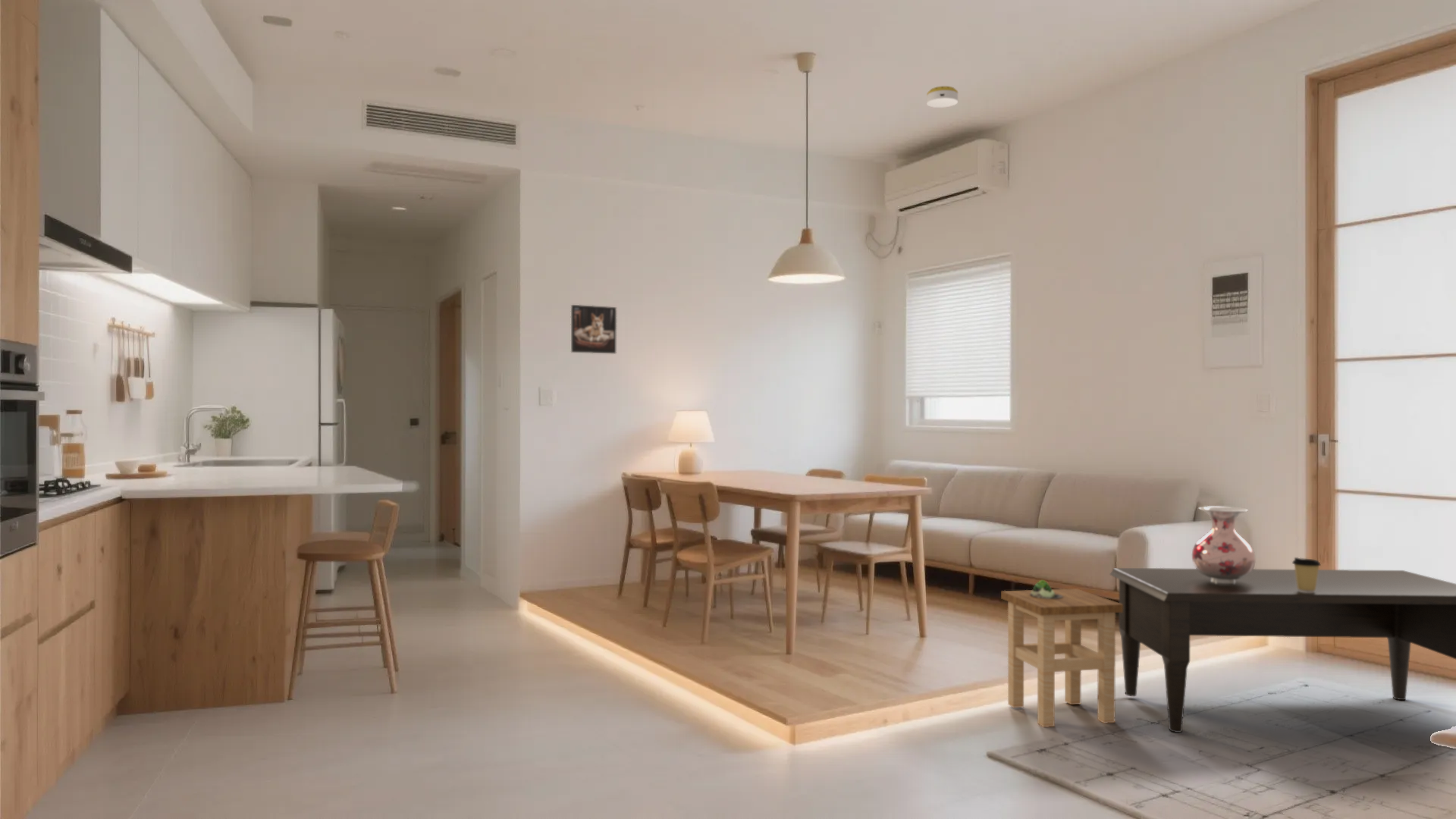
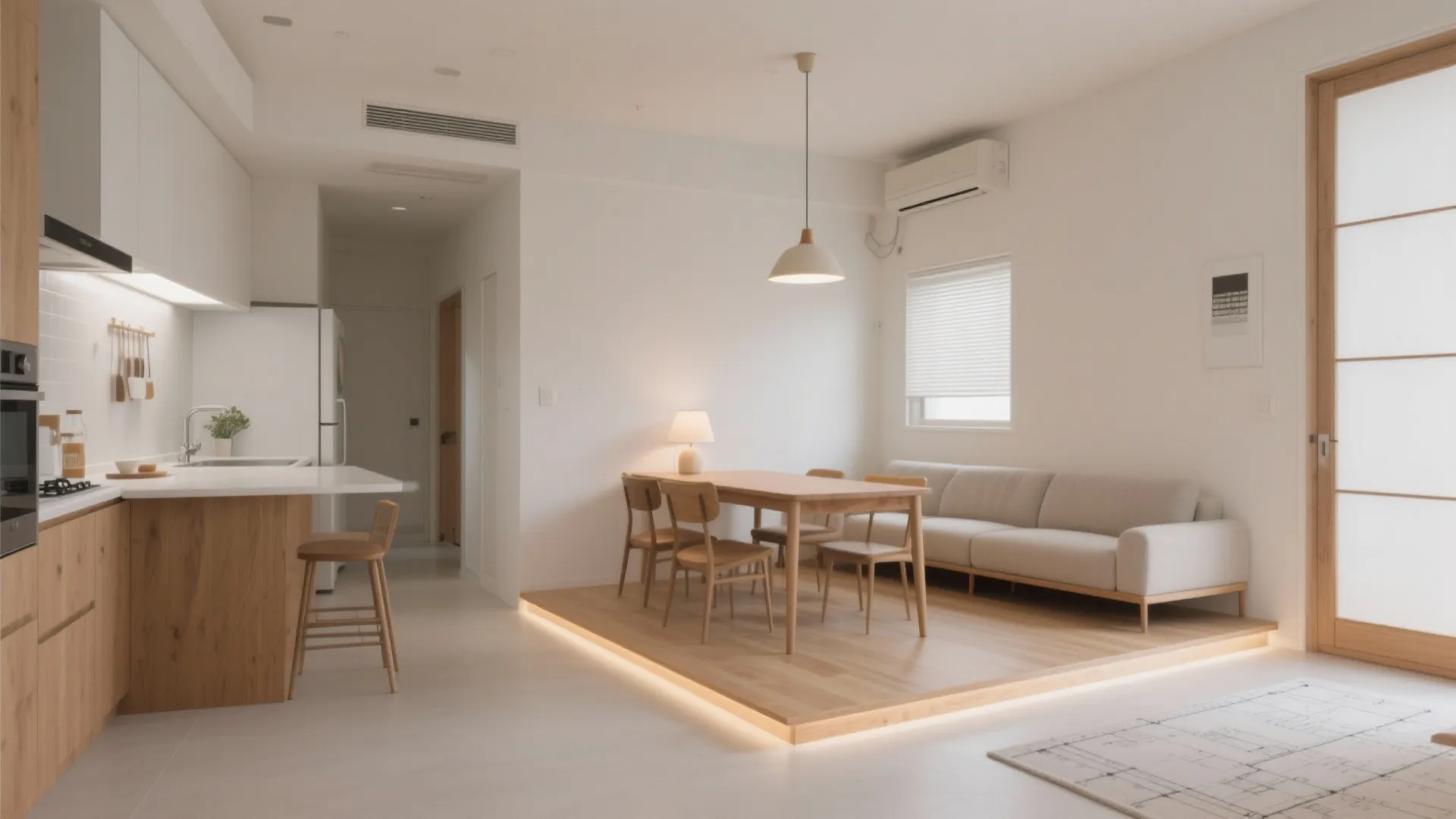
- coffee cup [1291,557,1322,593]
- stool [1000,588,1123,728]
- smoke detector [926,86,959,108]
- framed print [570,304,617,354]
- succulent plant [1031,579,1062,599]
- coffee table [1109,567,1456,733]
- vase [1191,506,1257,583]
